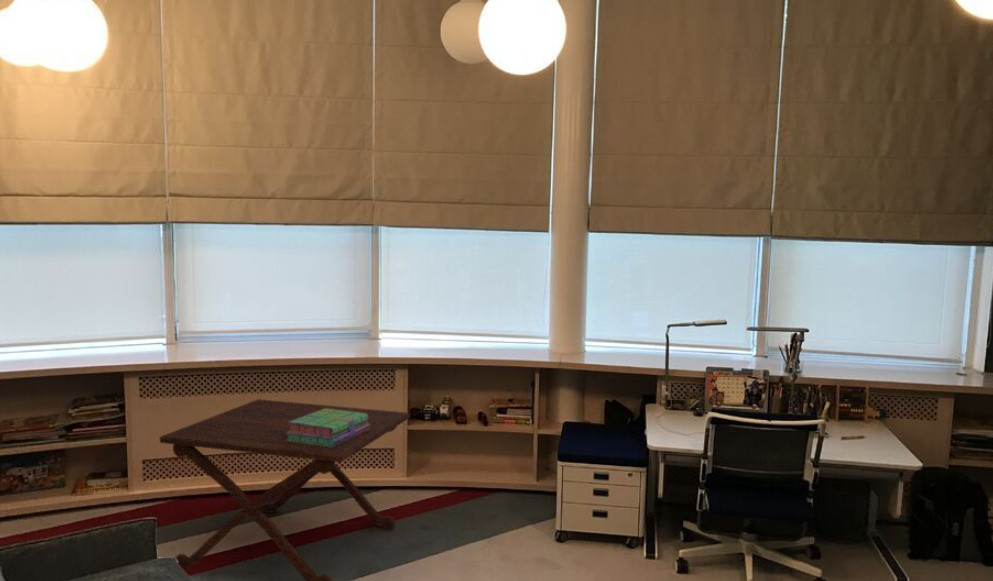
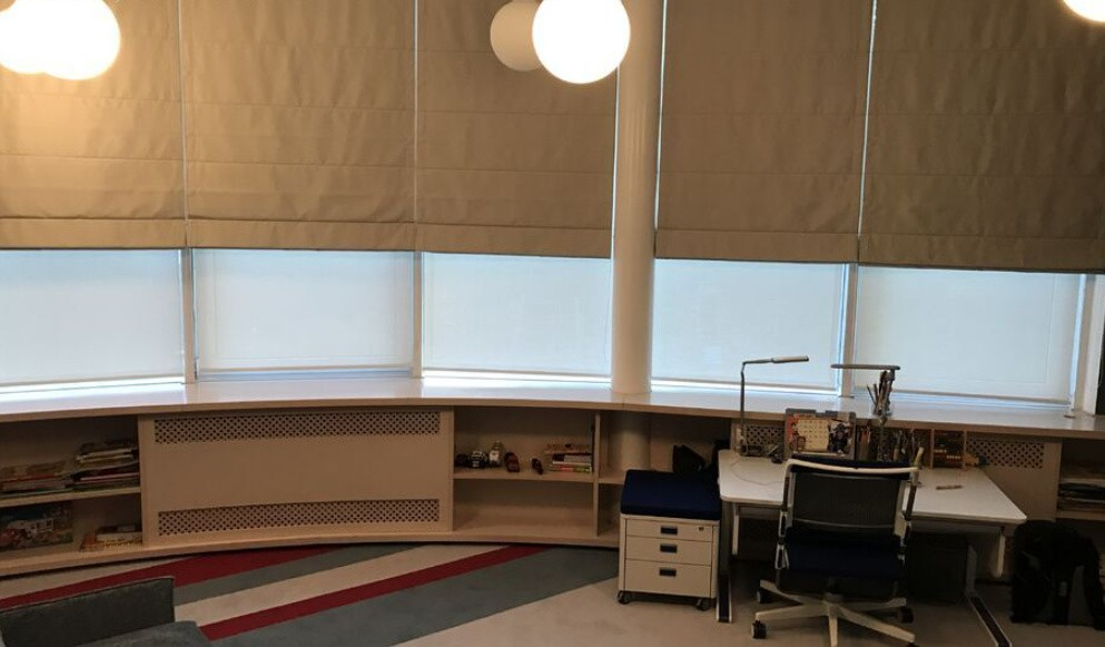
- stack of books [286,409,370,447]
- side table [159,398,411,581]
